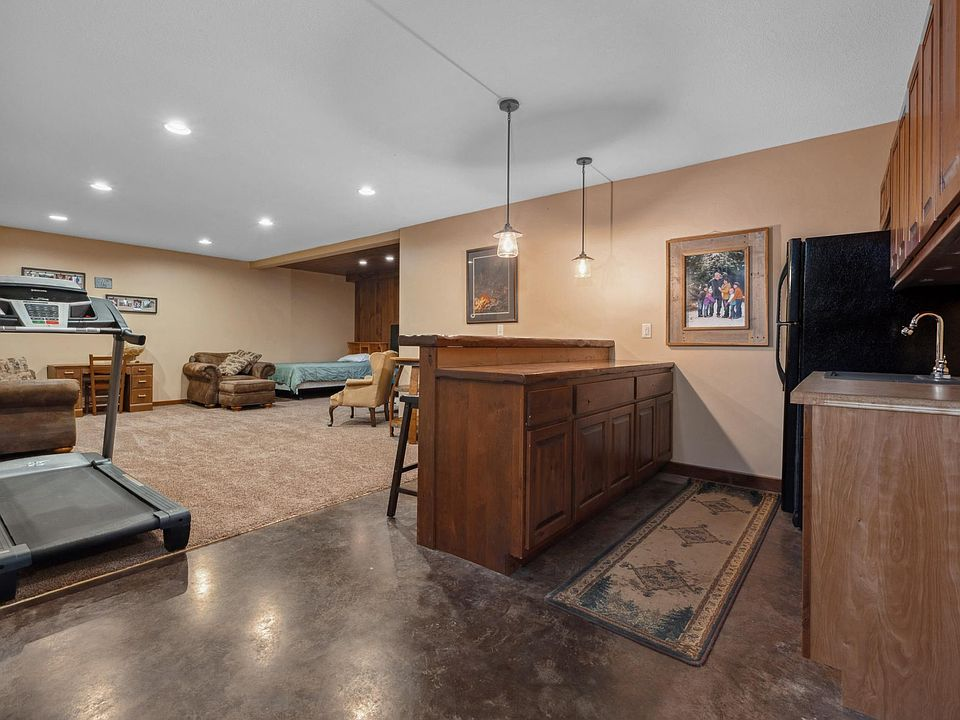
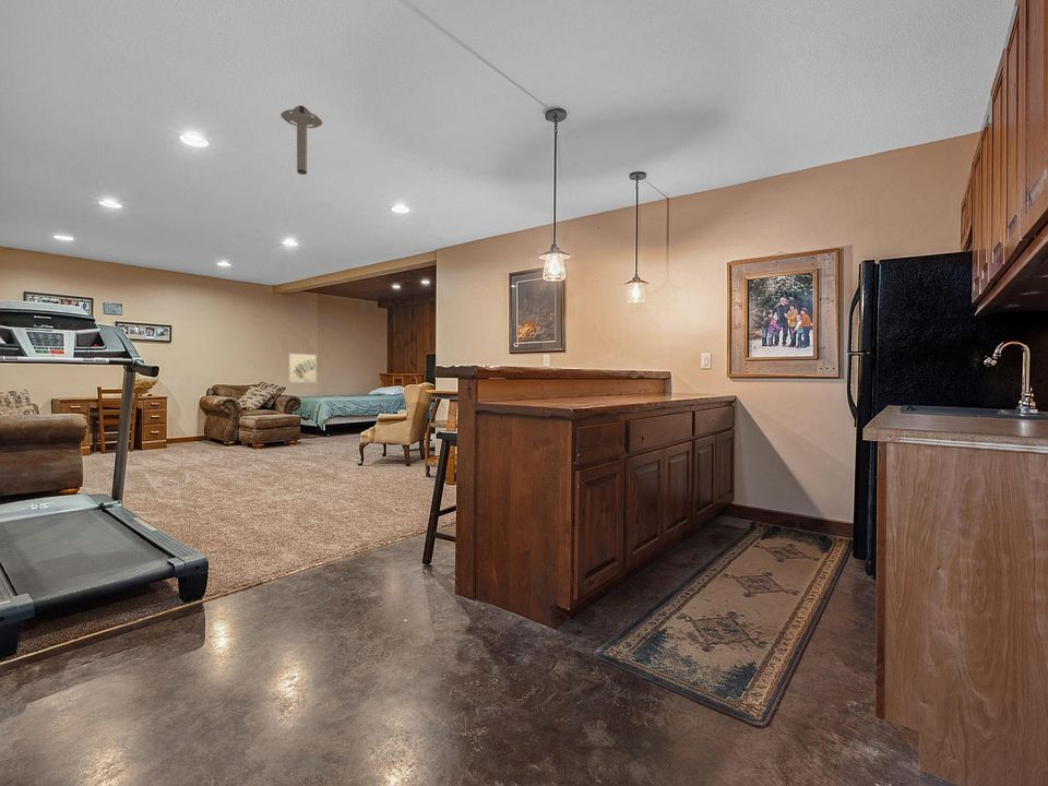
+ wall art [287,353,318,383]
+ ceiling light [279,105,323,176]
